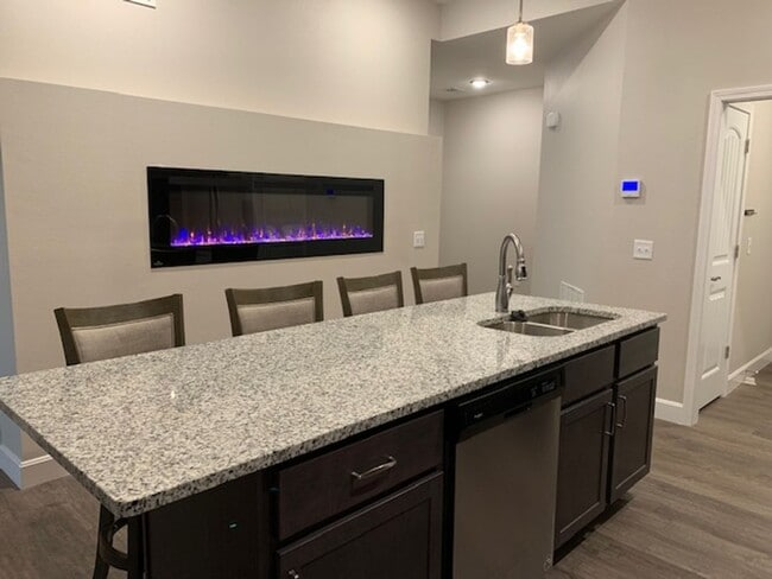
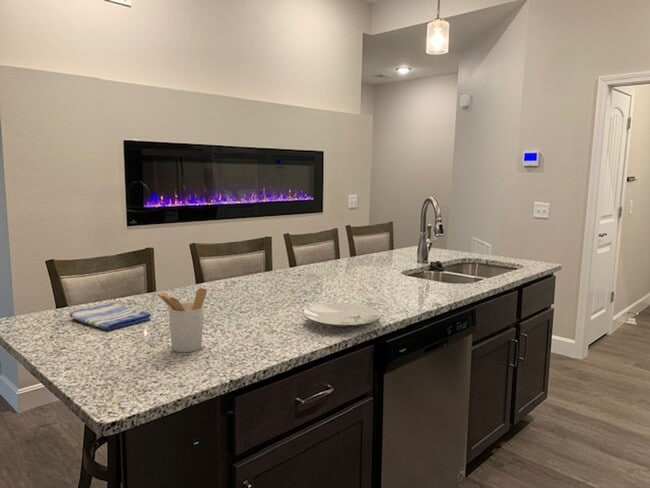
+ dish towel [68,301,152,330]
+ plate [302,303,382,329]
+ utensil holder [157,287,208,353]
